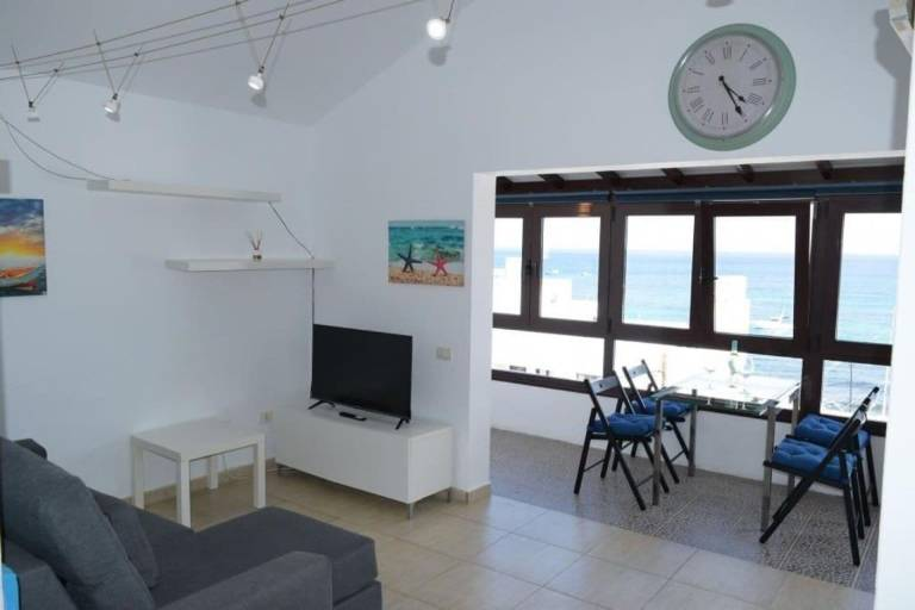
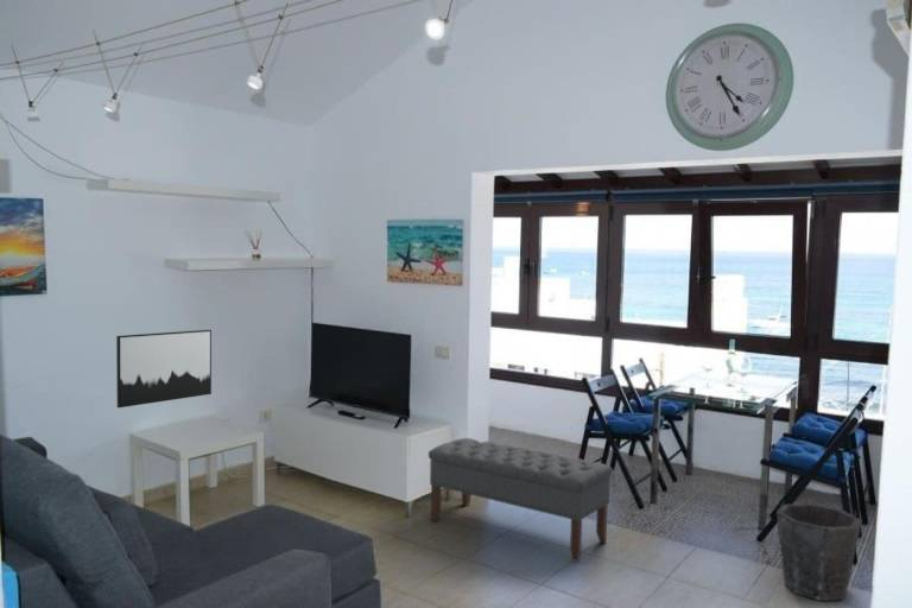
+ bench [428,437,614,563]
+ waste bin [775,502,863,602]
+ wall art [115,329,213,408]
